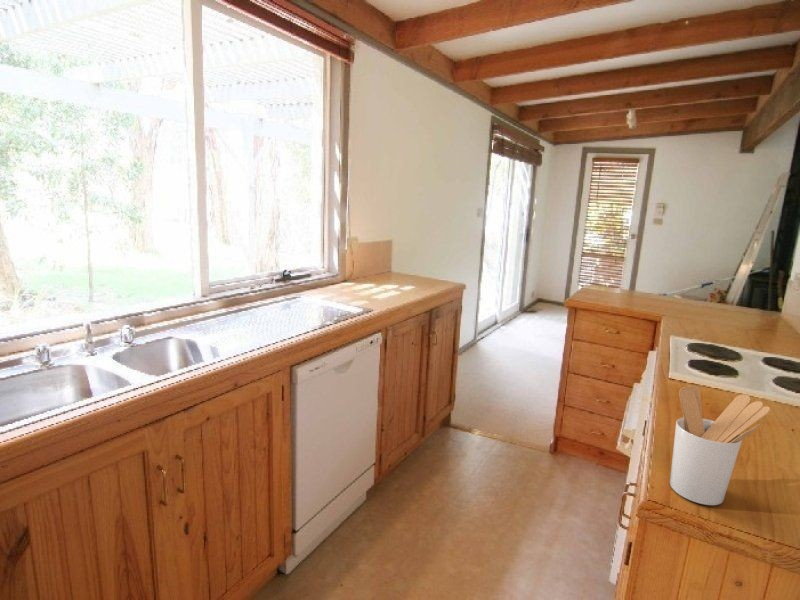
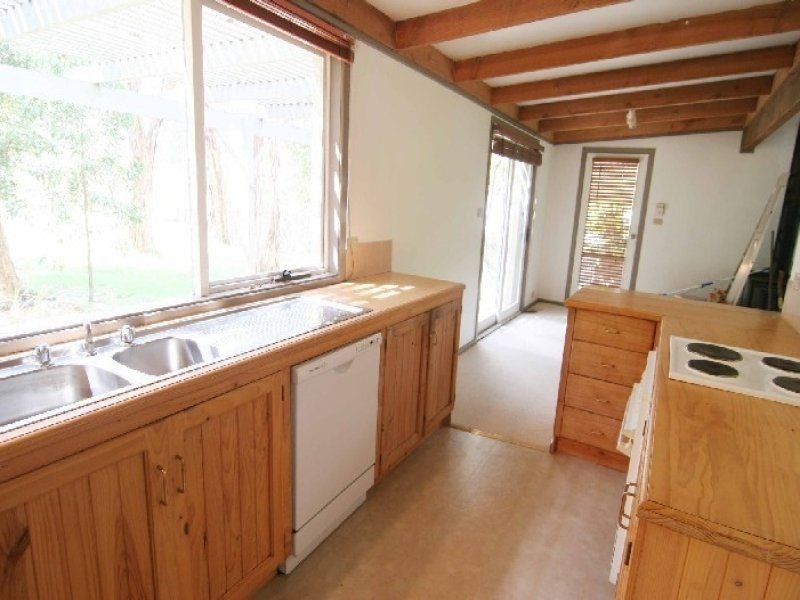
- utensil holder [669,384,771,506]
